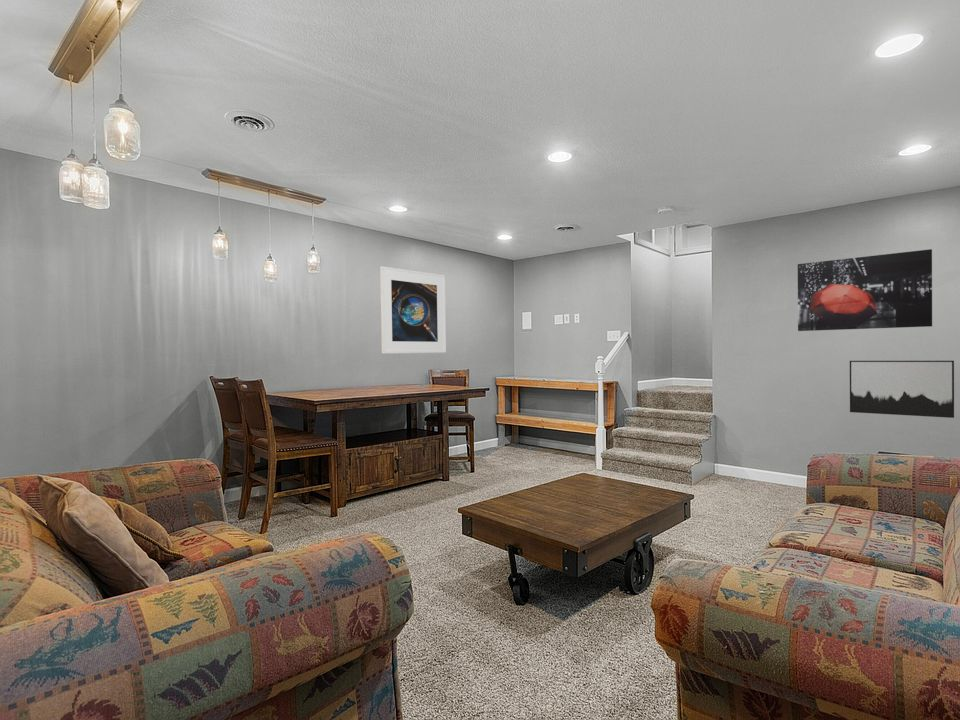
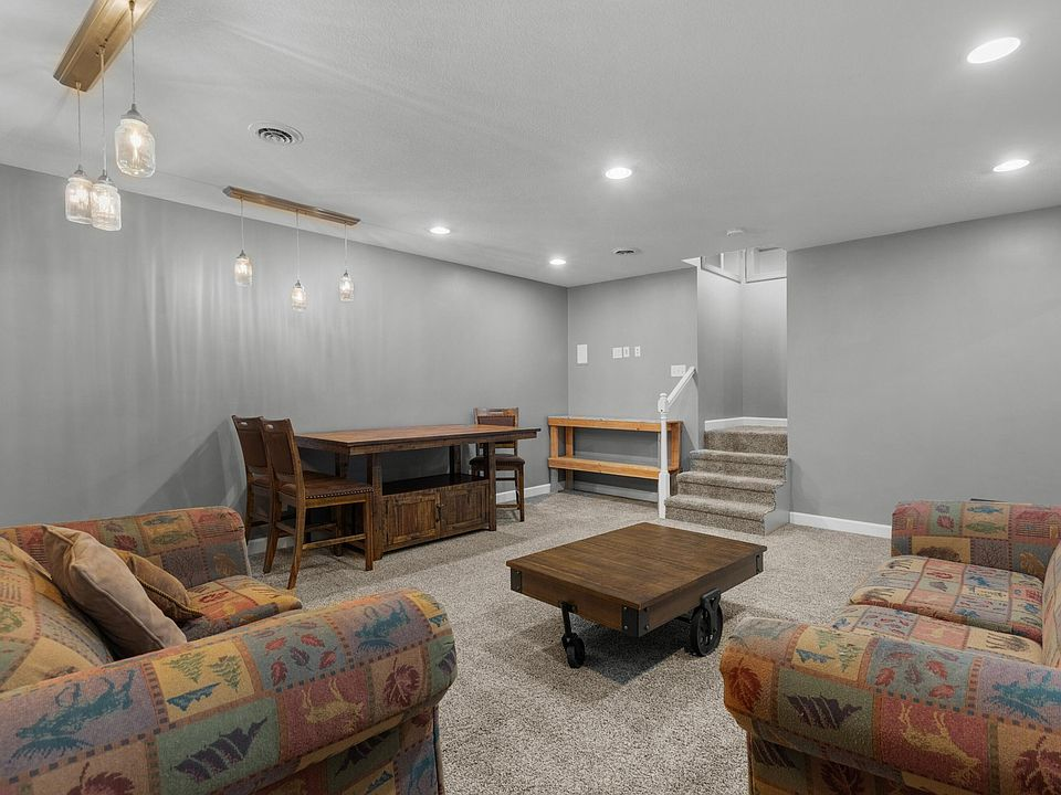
- wall art [849,360,955,419]
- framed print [379,265,447,355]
- wall art [797,248,933,332]
